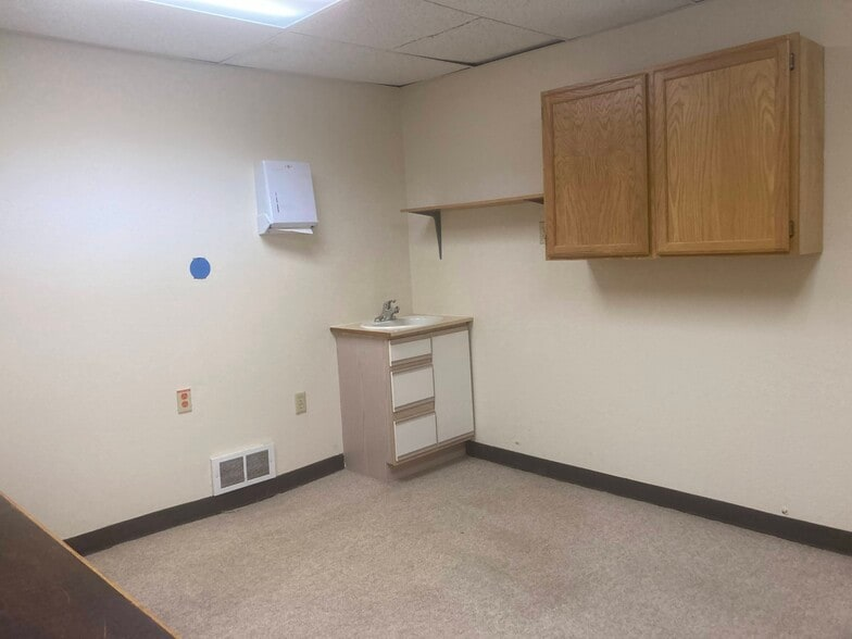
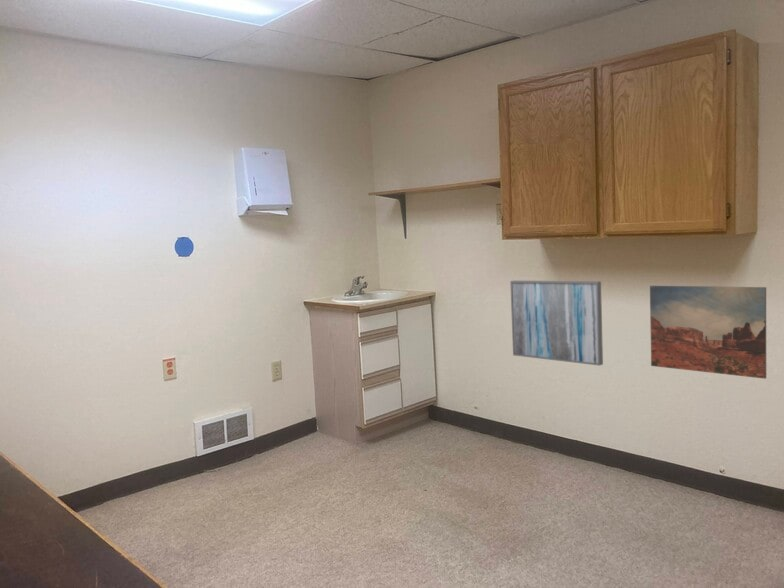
+ wall art [509,280,604,367]
+ wall art [649,285,767,380]
